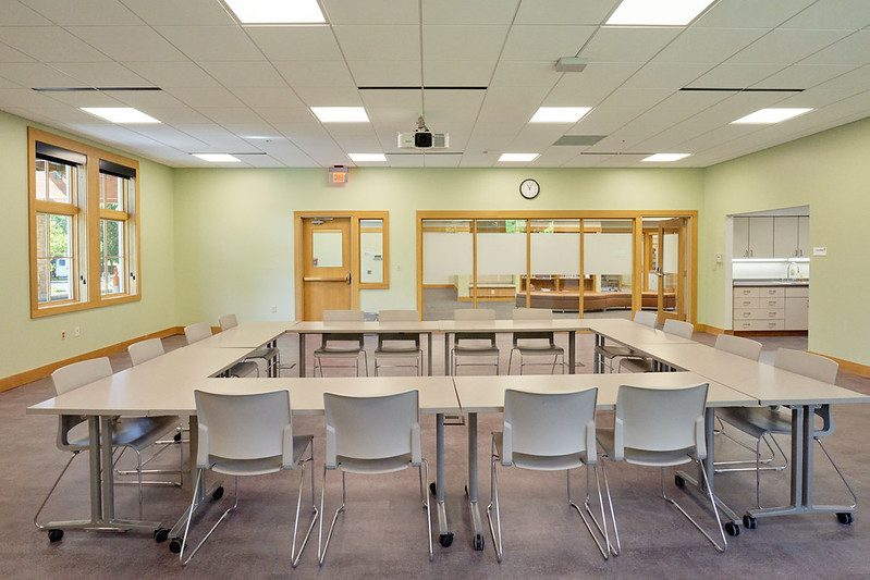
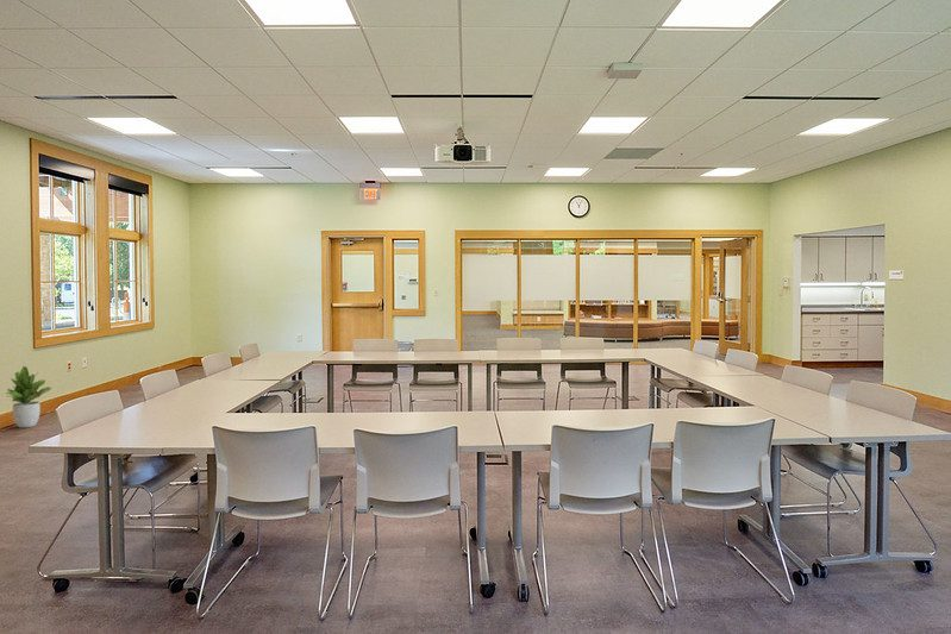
+ potted plant [4,365,54,428]
